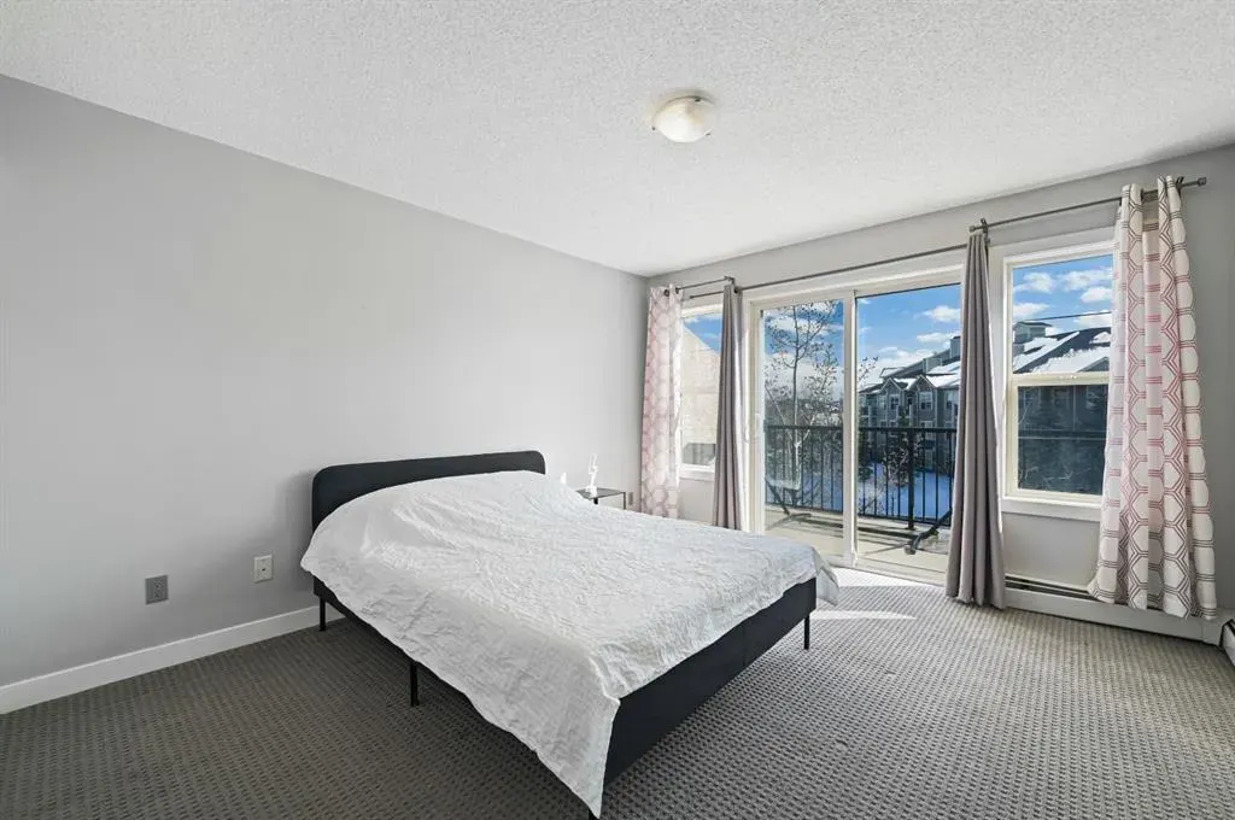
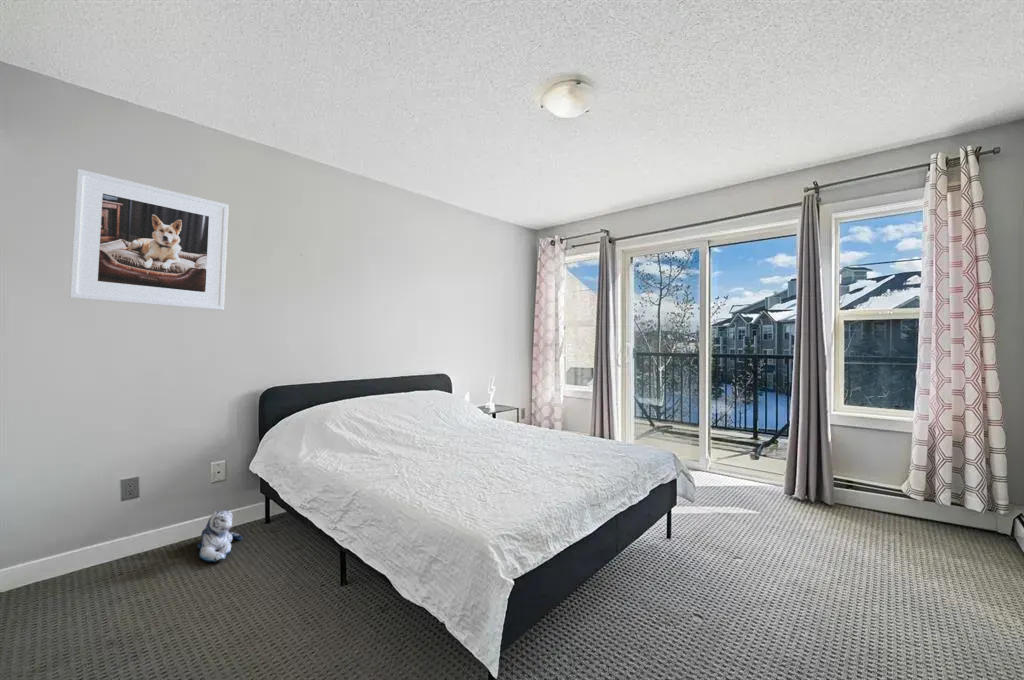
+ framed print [68,168,230,311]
+ plush toy [196,509,244,563]
